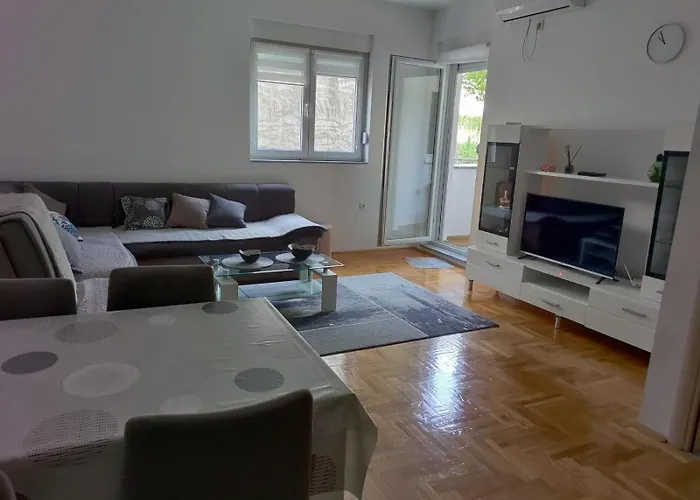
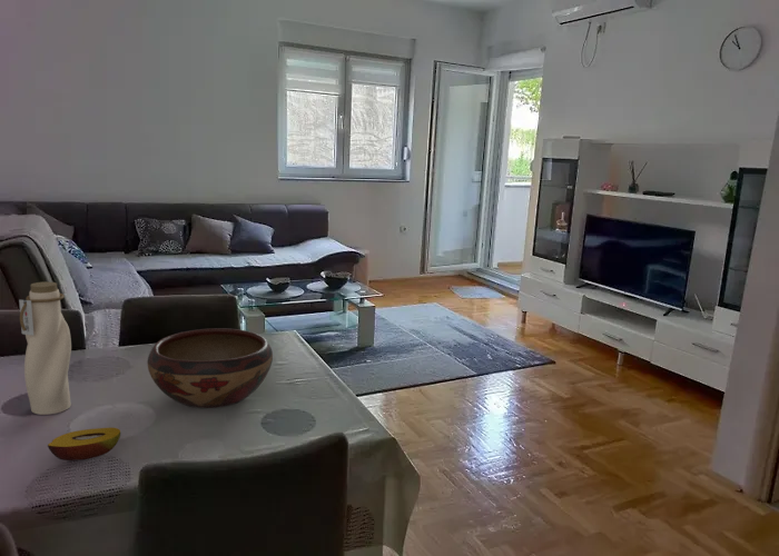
+ water bottle [18,281,72,416]
+ decorative bowl [147,327,274,409]
+ fruit [47,426,121,461]
